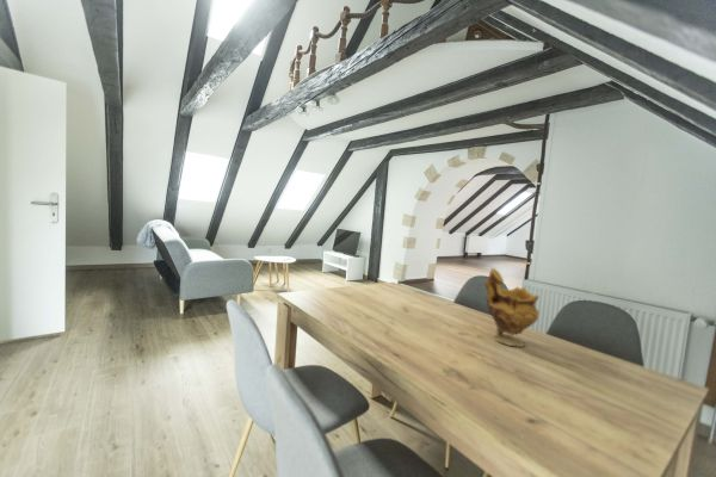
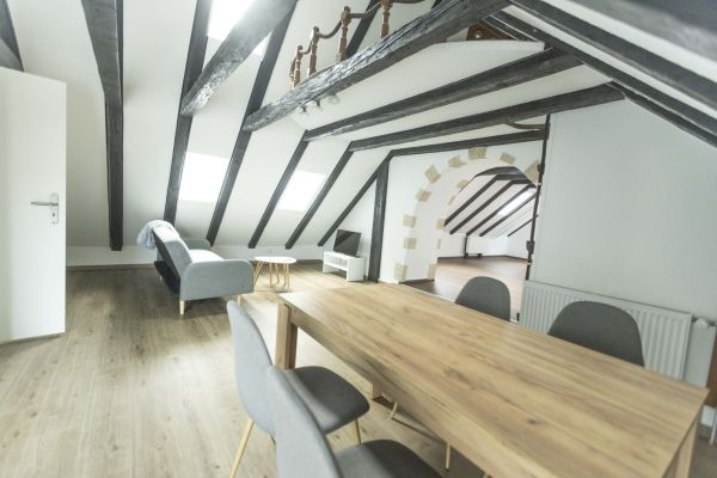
- vase [483,267,541,348]
